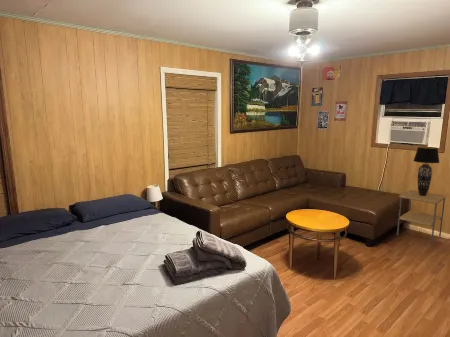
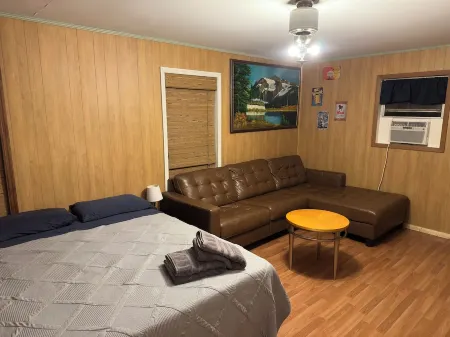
- side table [396,189,447,246]
- table lamp [412,146,441,196]
